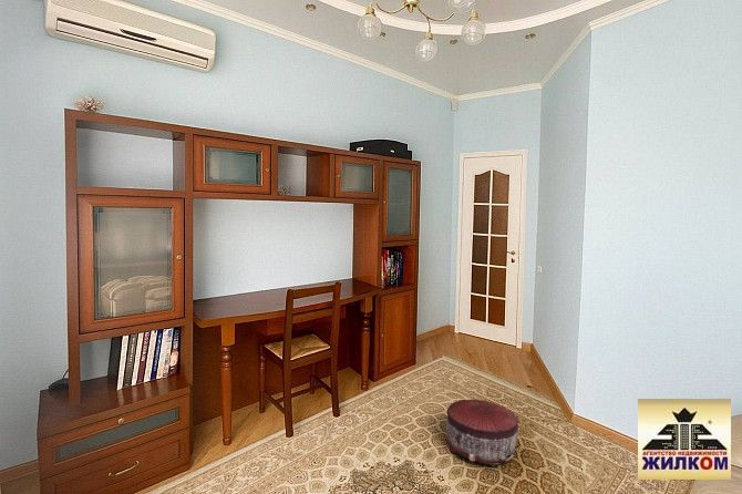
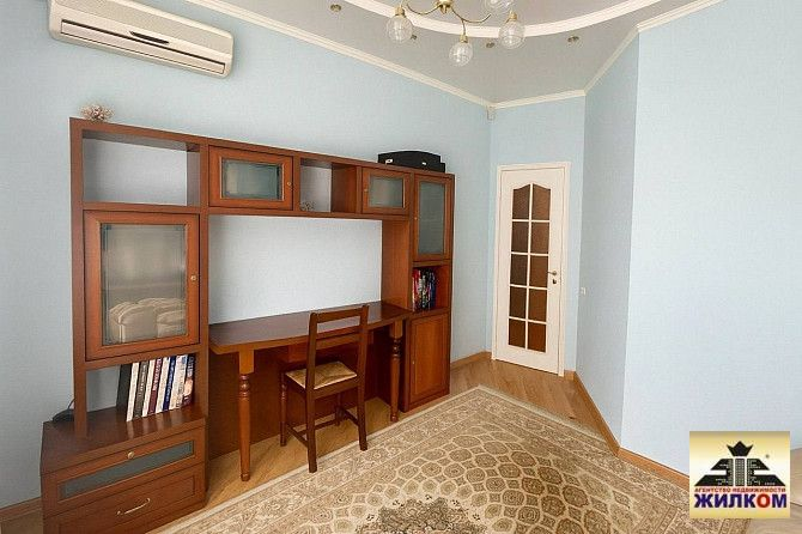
- pouf [445,399,521,467]
